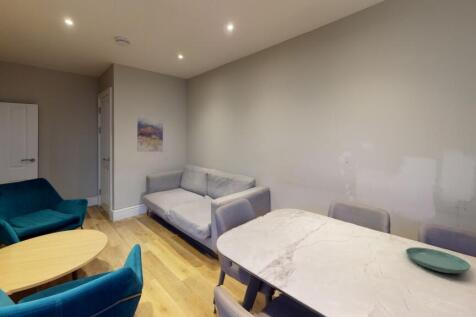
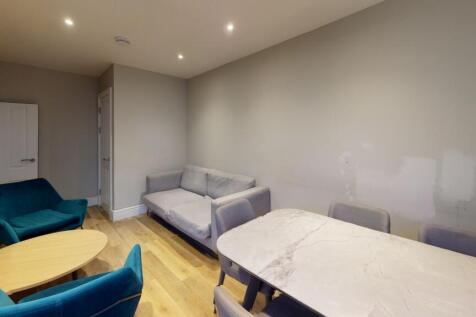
- wall art [136,116,164,153]
- saucer [405,246,472,274]
